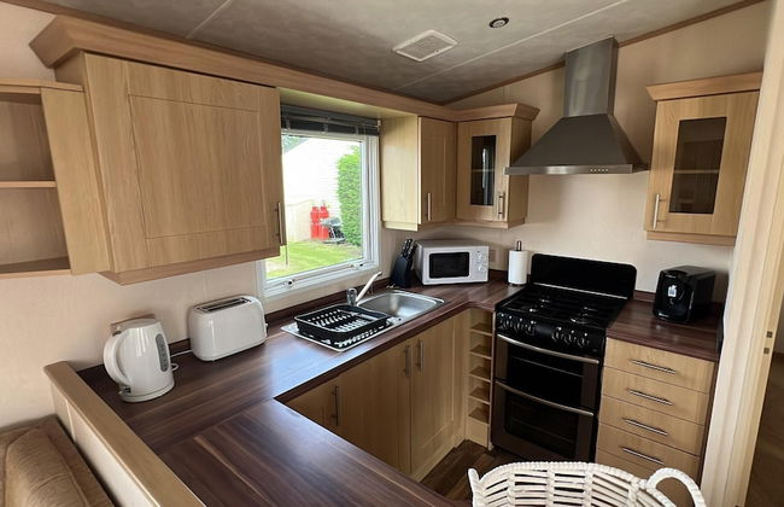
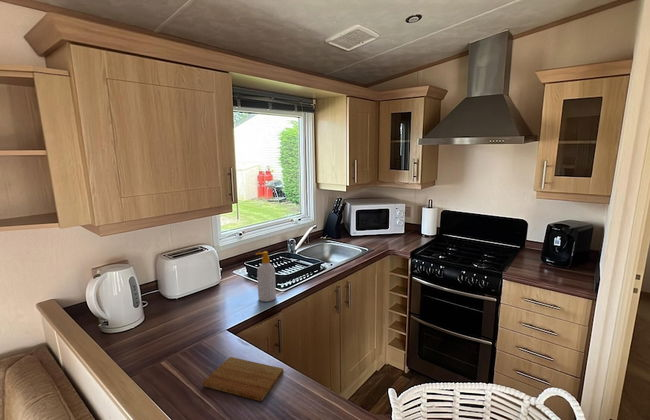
+ cutting board [202,356,284,402]
+ soap bottle [254,250,277,302]
